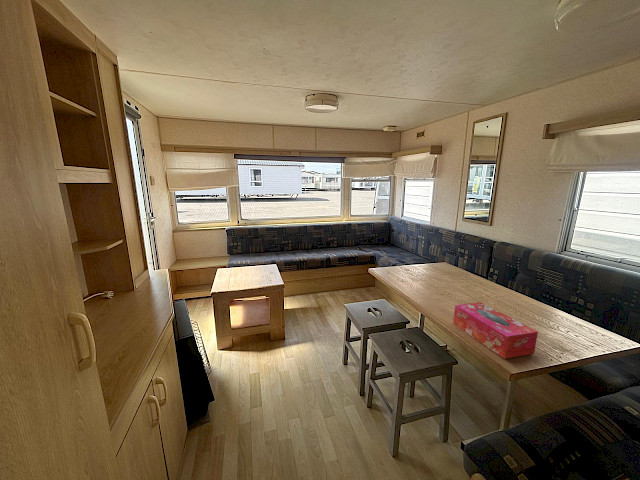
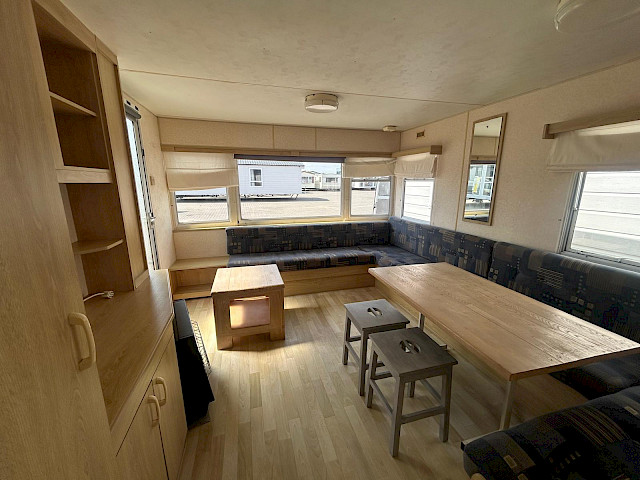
- tissue box [452,301,539,360]
